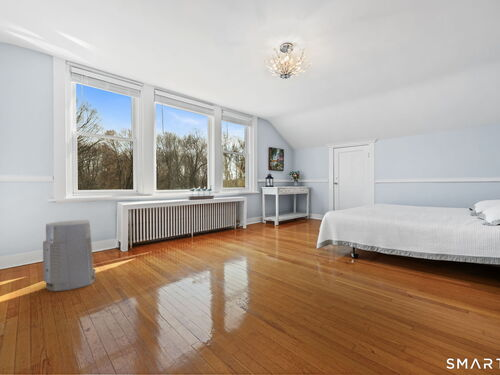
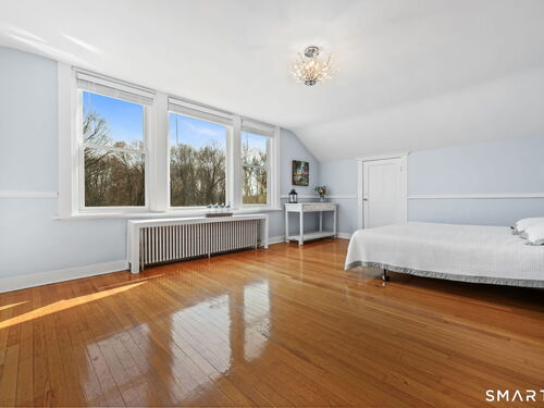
- air purifier [42,219,96,292]
